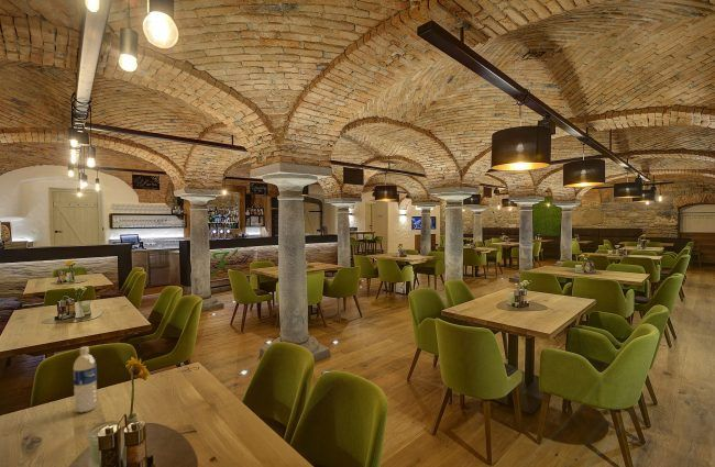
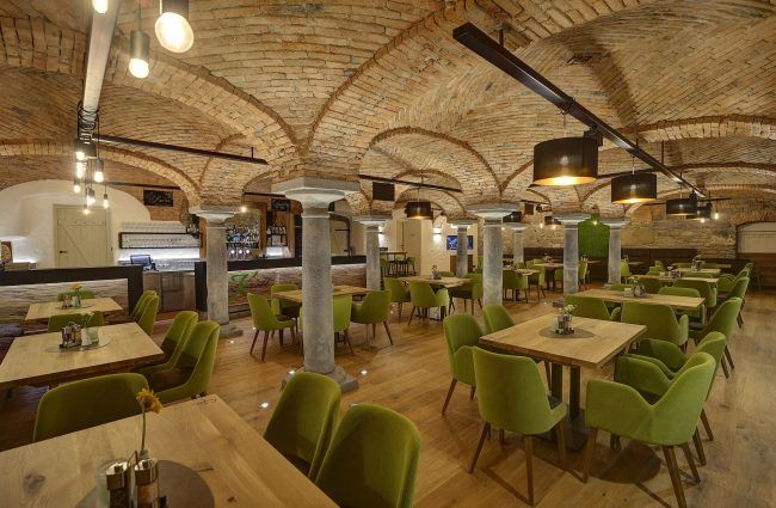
- water bottle [73,345,98,414]
